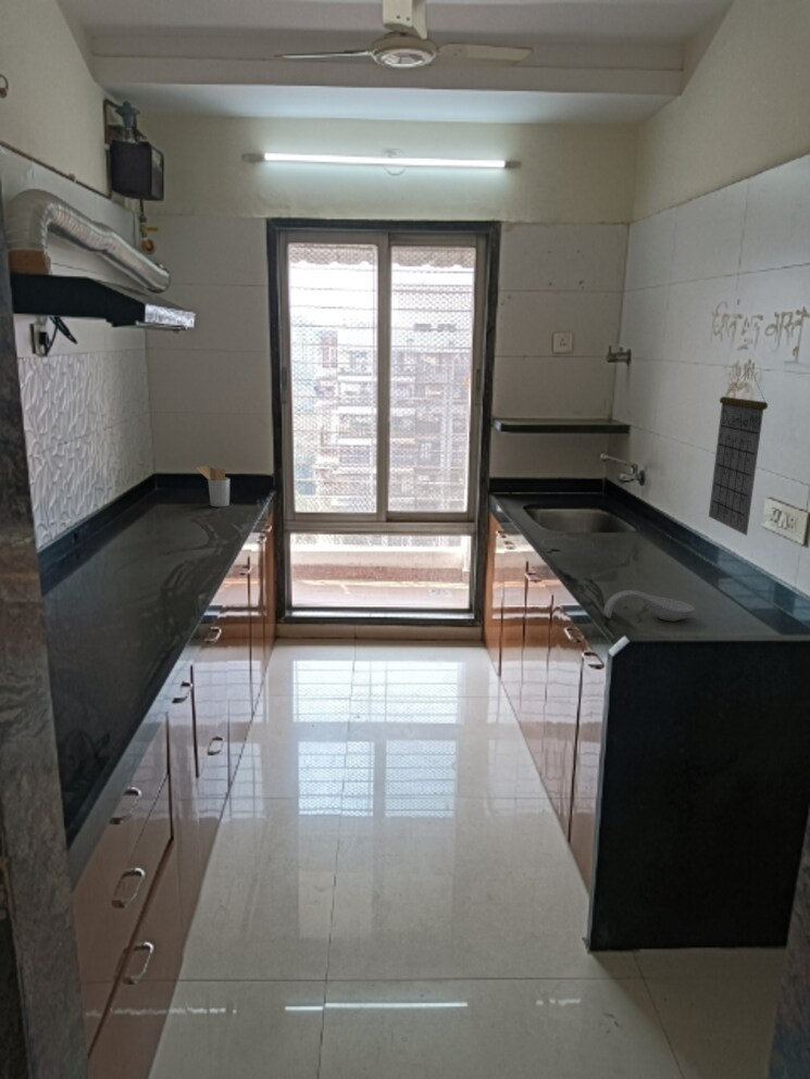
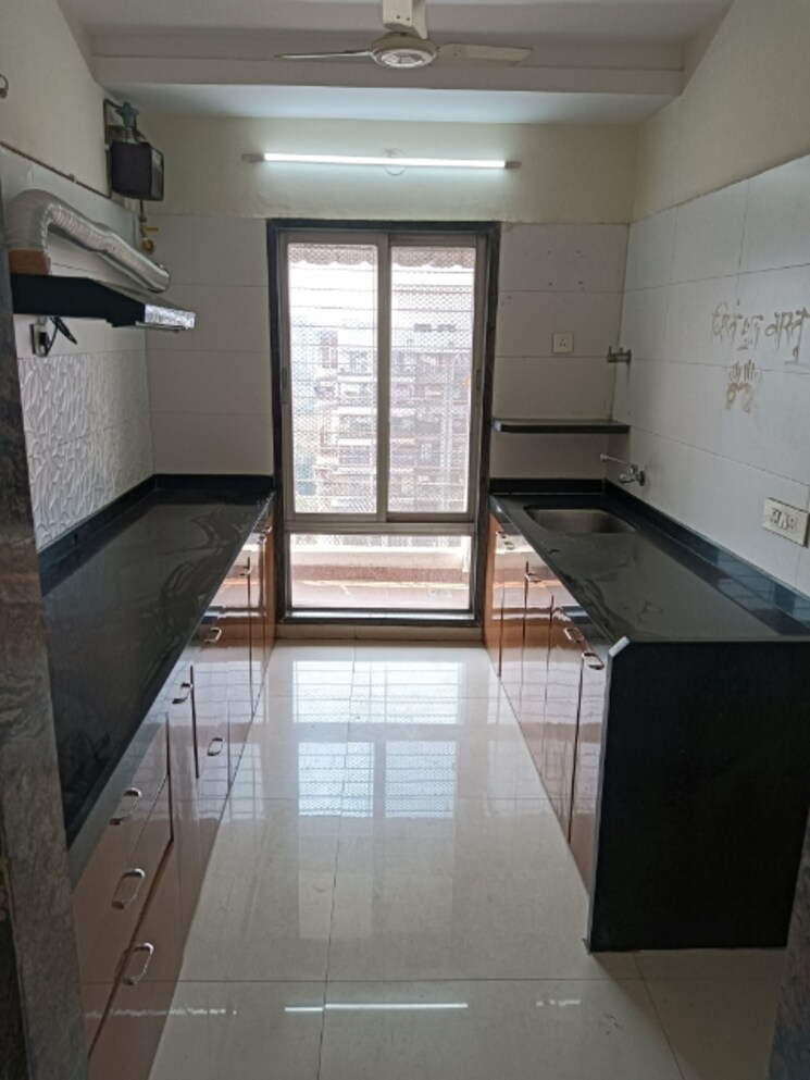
- utensil holder [195,465,230,507]
- calendar [708,367,769,537]
- spoon rest [602,589,696,622]
